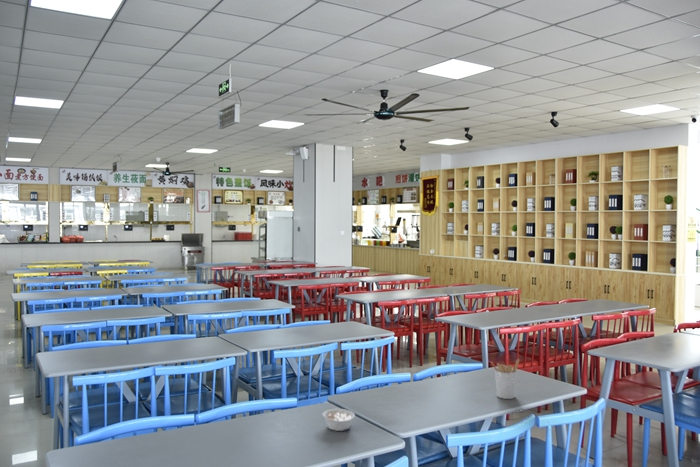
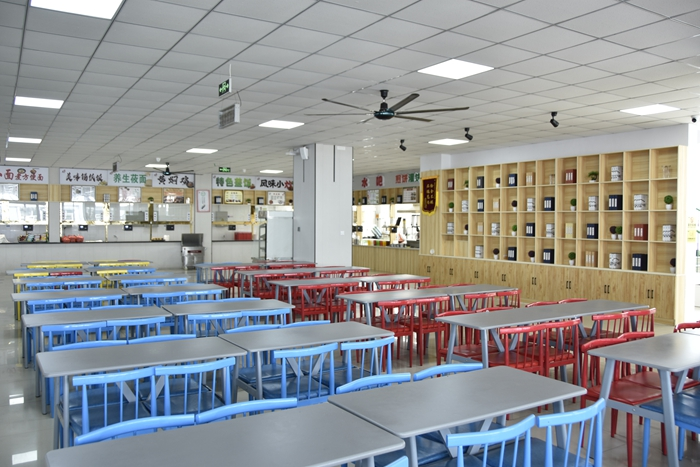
- legume [321,408,356,432]
- utensil holder [490,358,520,400]
